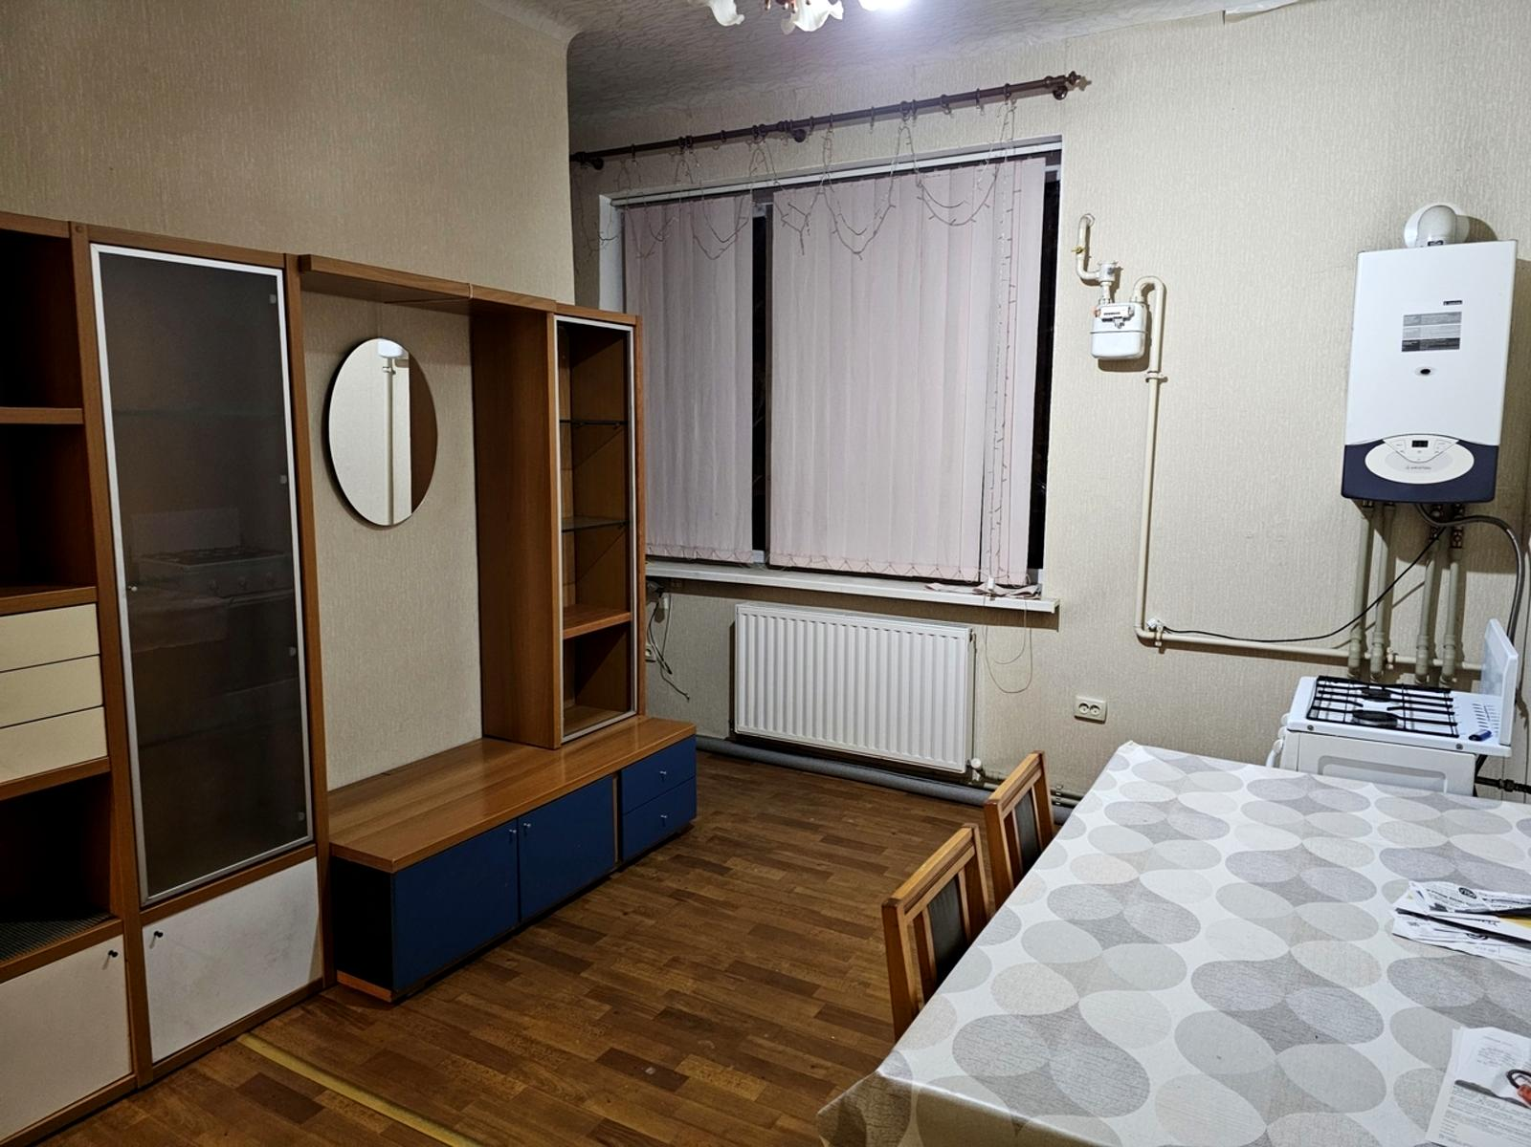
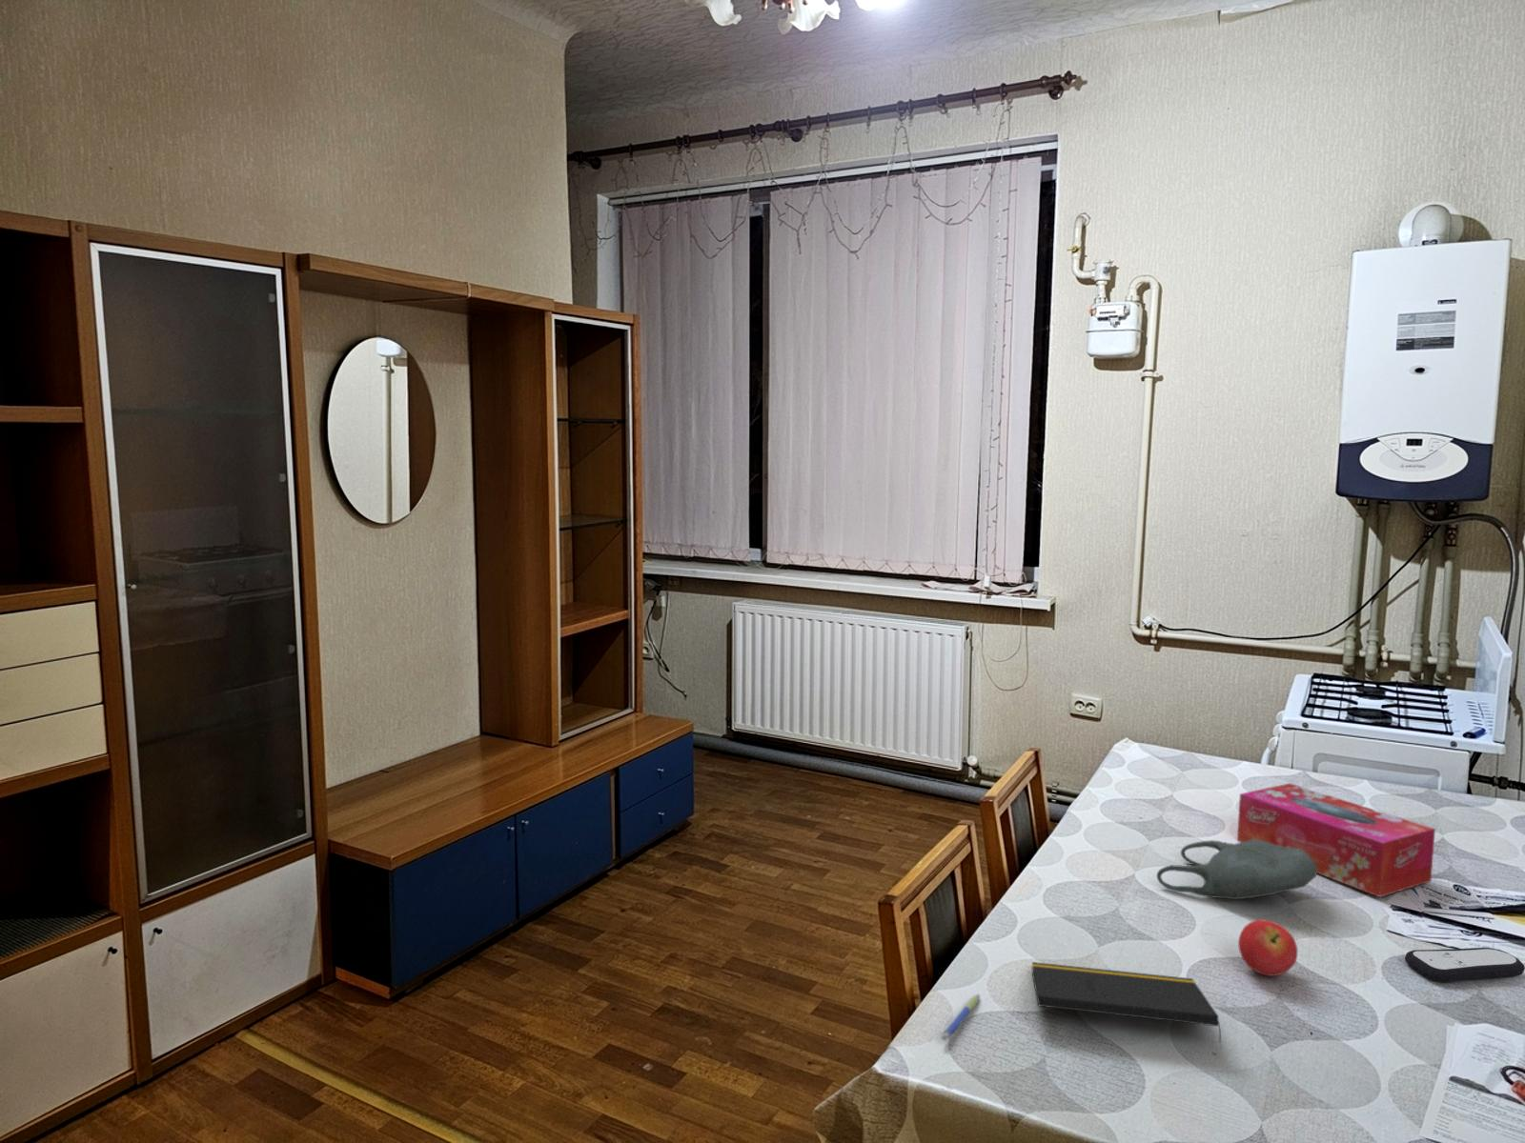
+ bowl [1156,839,1317,900]
+ tissue box [1236,782,1436,898]
+ fruit [1237,920,1298,977]
+ notepad [1031,961,1222,1048]
+ remote control [1404,947,1525,983]
+ pen [940,993,981,1042]
